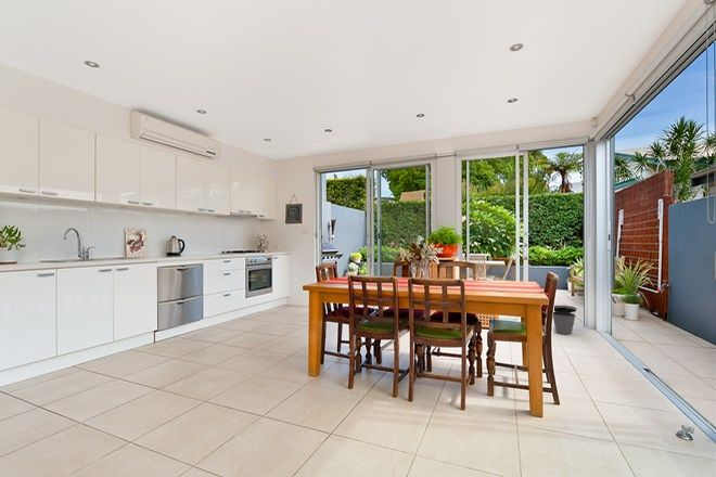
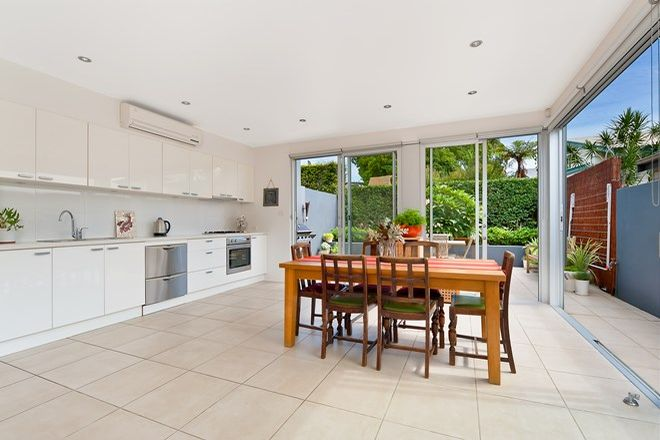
- trash can [552,305,578,336]
